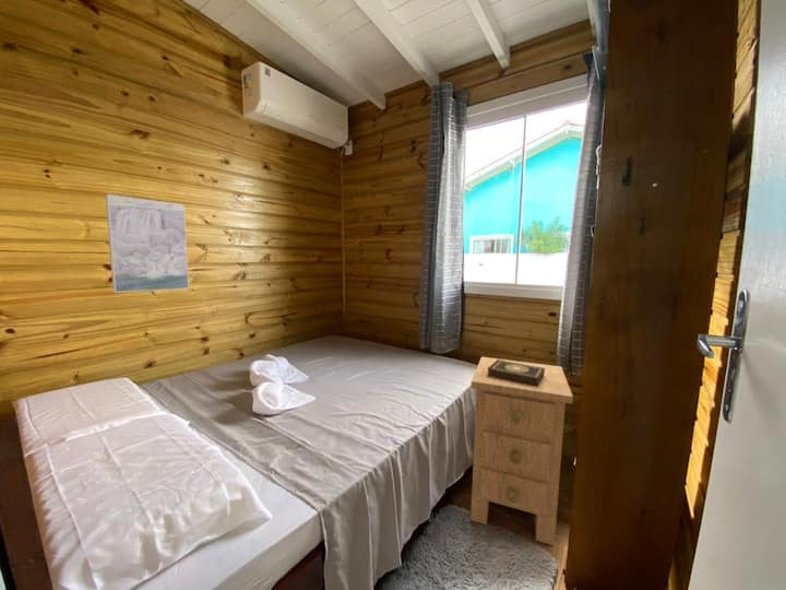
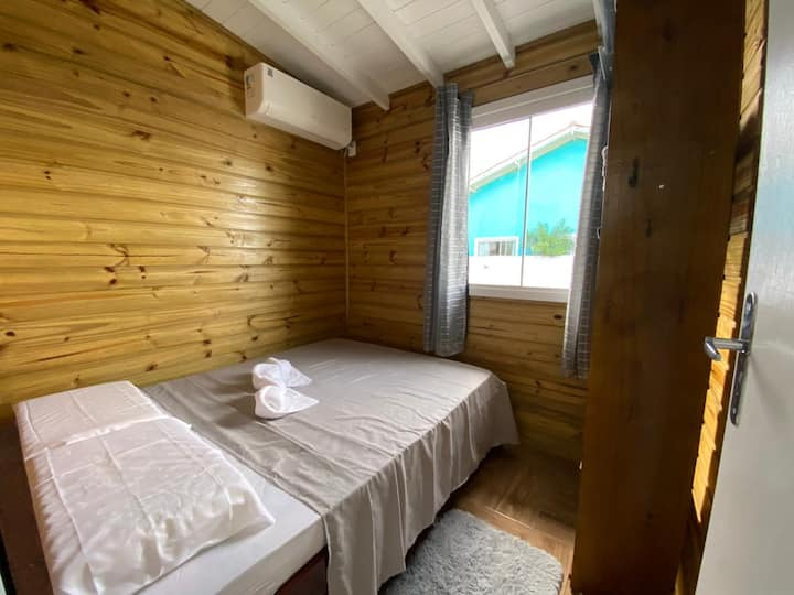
- book [487,358,545,387]
- nightstand [469,356,574,547]
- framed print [105,193,190,294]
